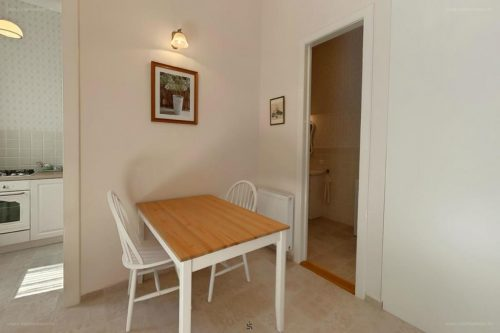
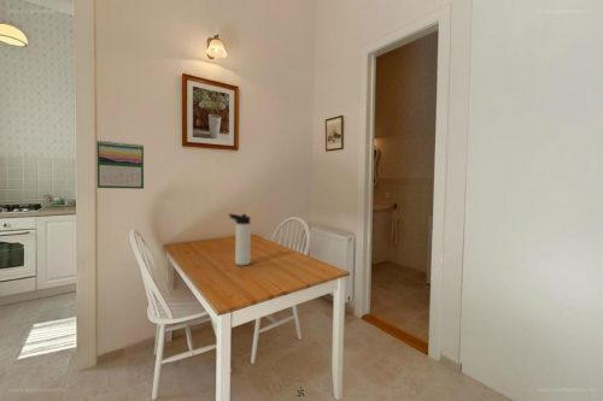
+ thermos bottle [228,213,252,266]
+ calendar [95,138,145,190]
